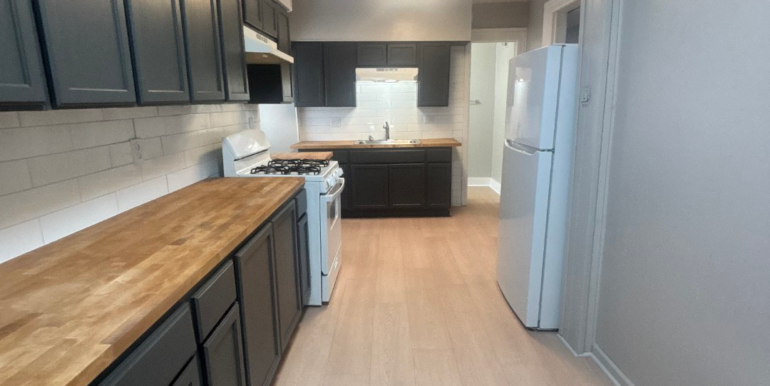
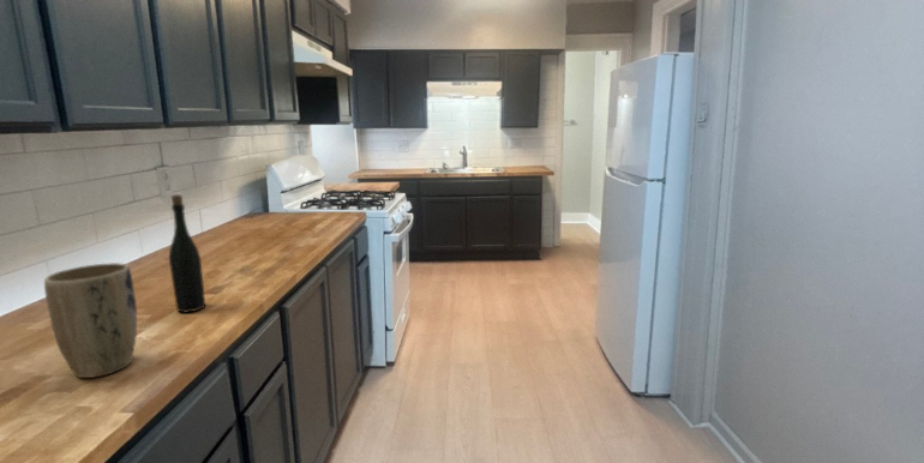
+ plant pot [43,261,138,379]
+ bottle [168,193,206,314]
